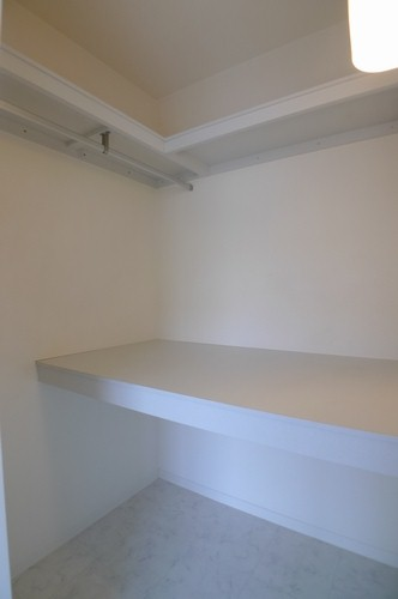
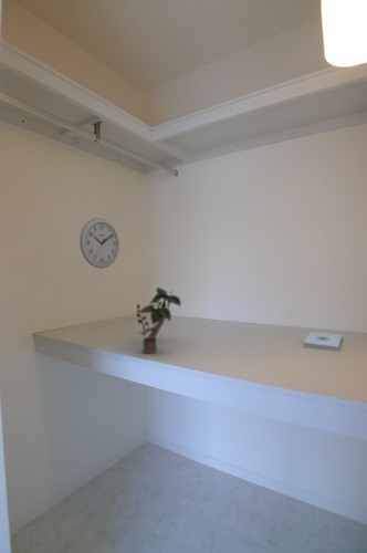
+ notepad [303,331,343,352]
+ wall clock [78,217,120,270]
+ potted plant [135,285,182,355]
